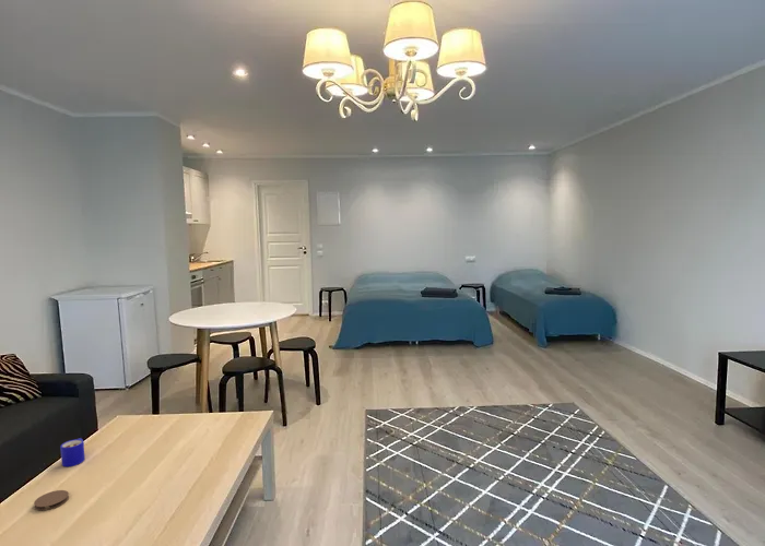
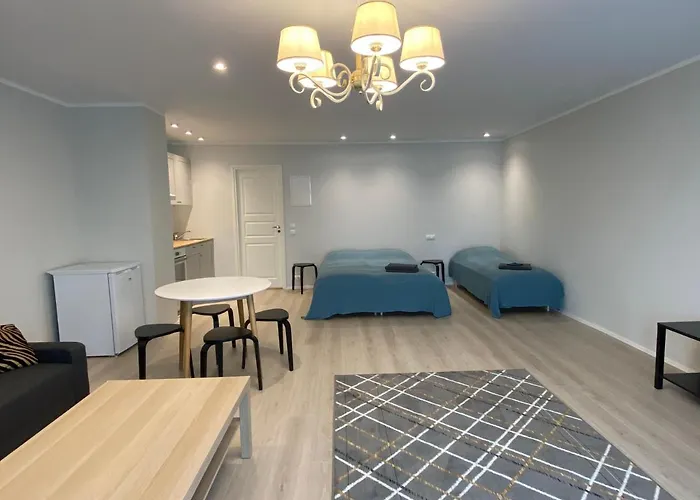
- mug [59,437,86,467]
- coaster [33,489,70,512]
